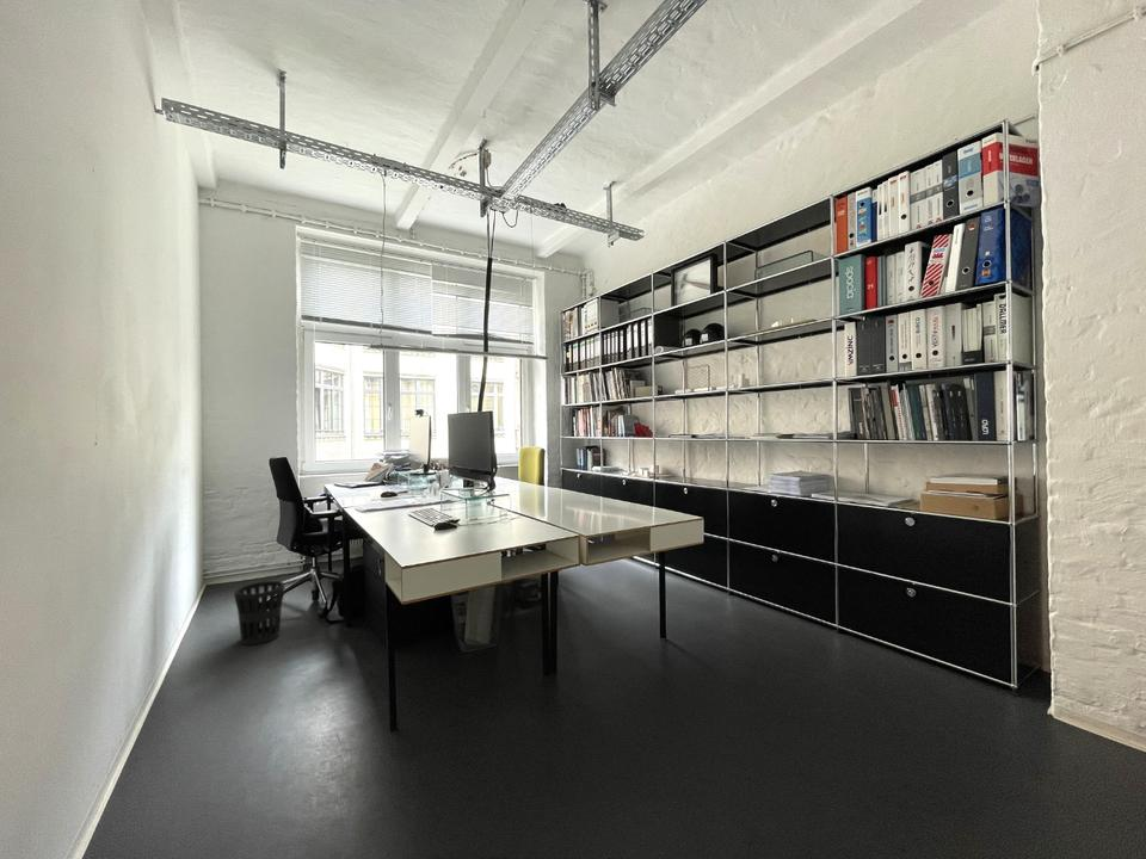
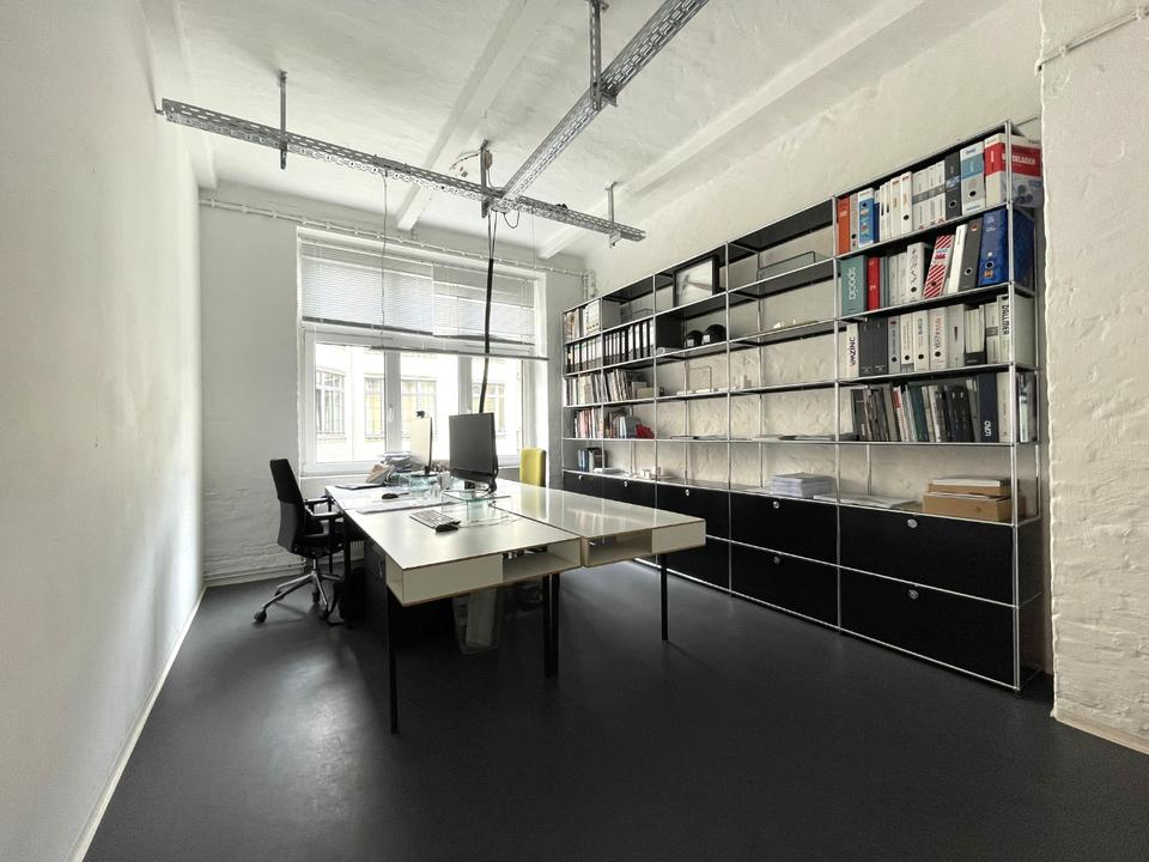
- wastebasket [233,580,286,647]
